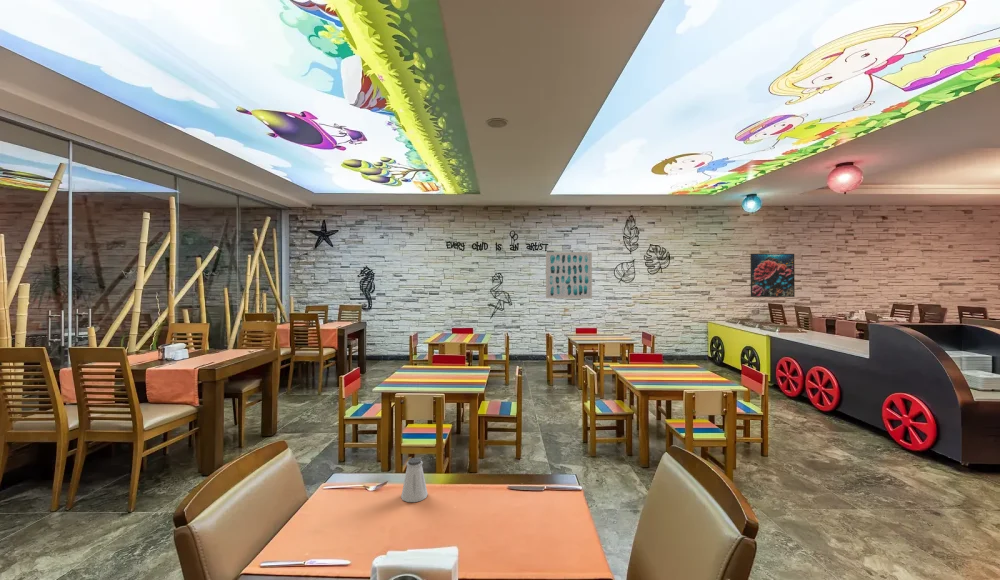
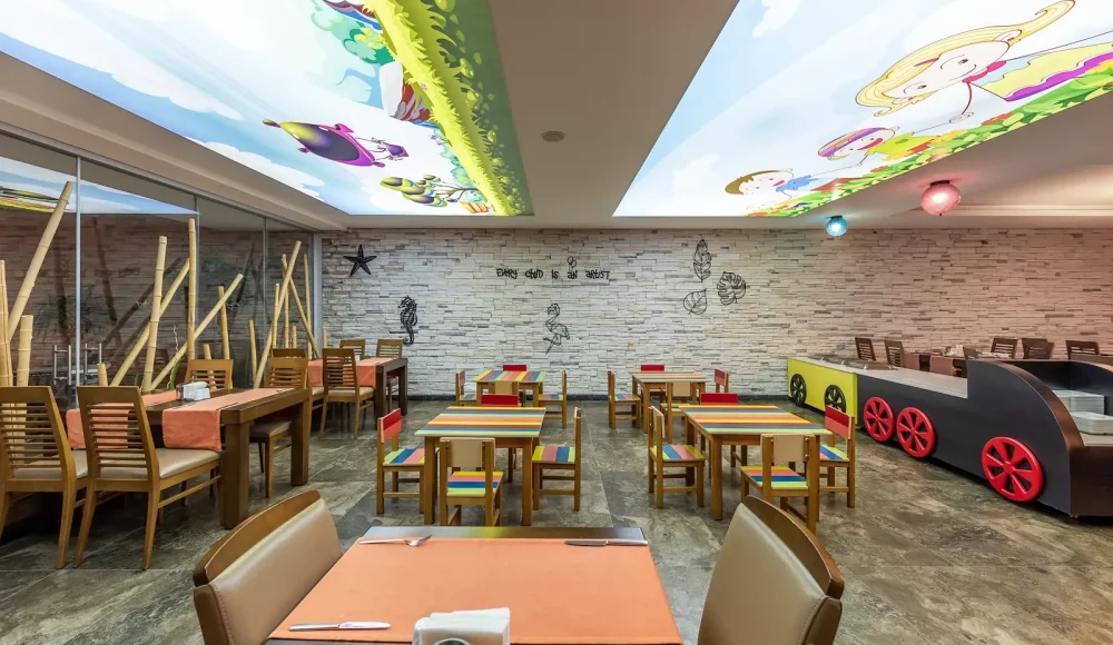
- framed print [750,253,796,298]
- saltshaker [400,457,429,503]
- wall art [545,251,593,299]
